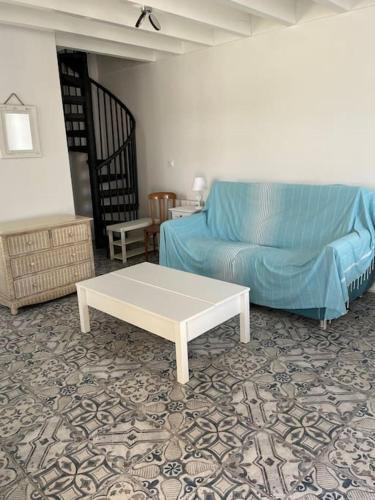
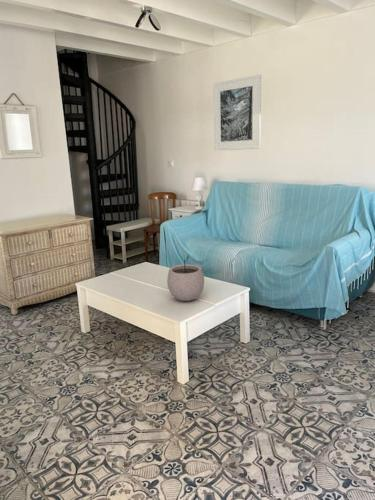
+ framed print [212,74,262,151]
+ plant pot [166,254,205,302]
